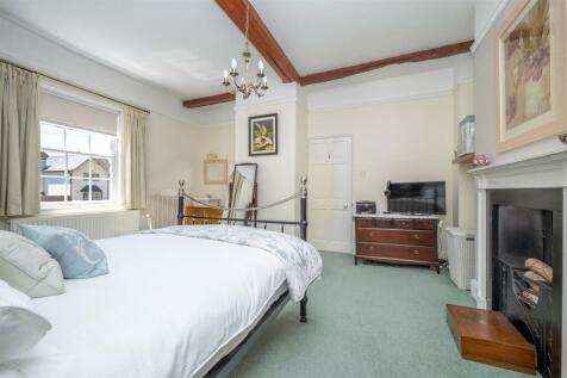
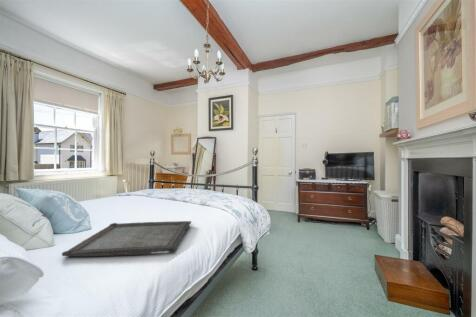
+ serving tray [61,220,192,257]
